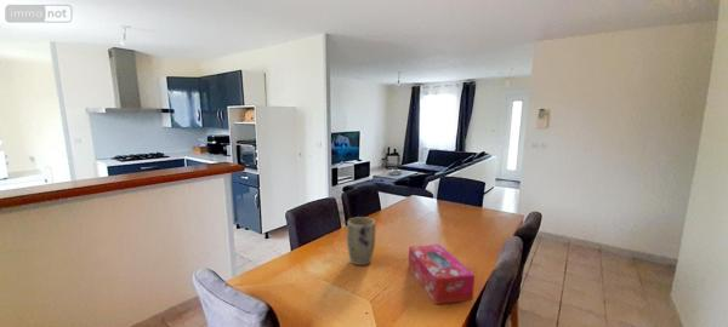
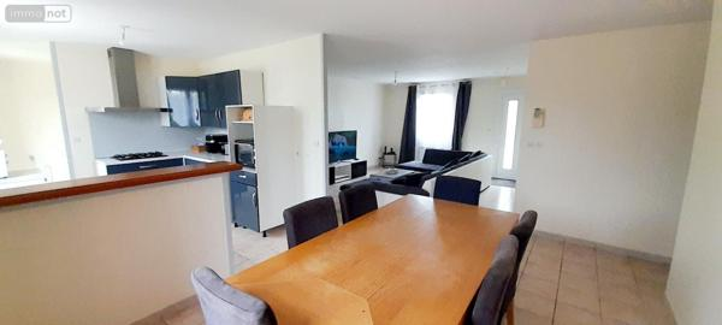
- plant pot [346,216,376,266]
- tissue box [408,243,476,305]
